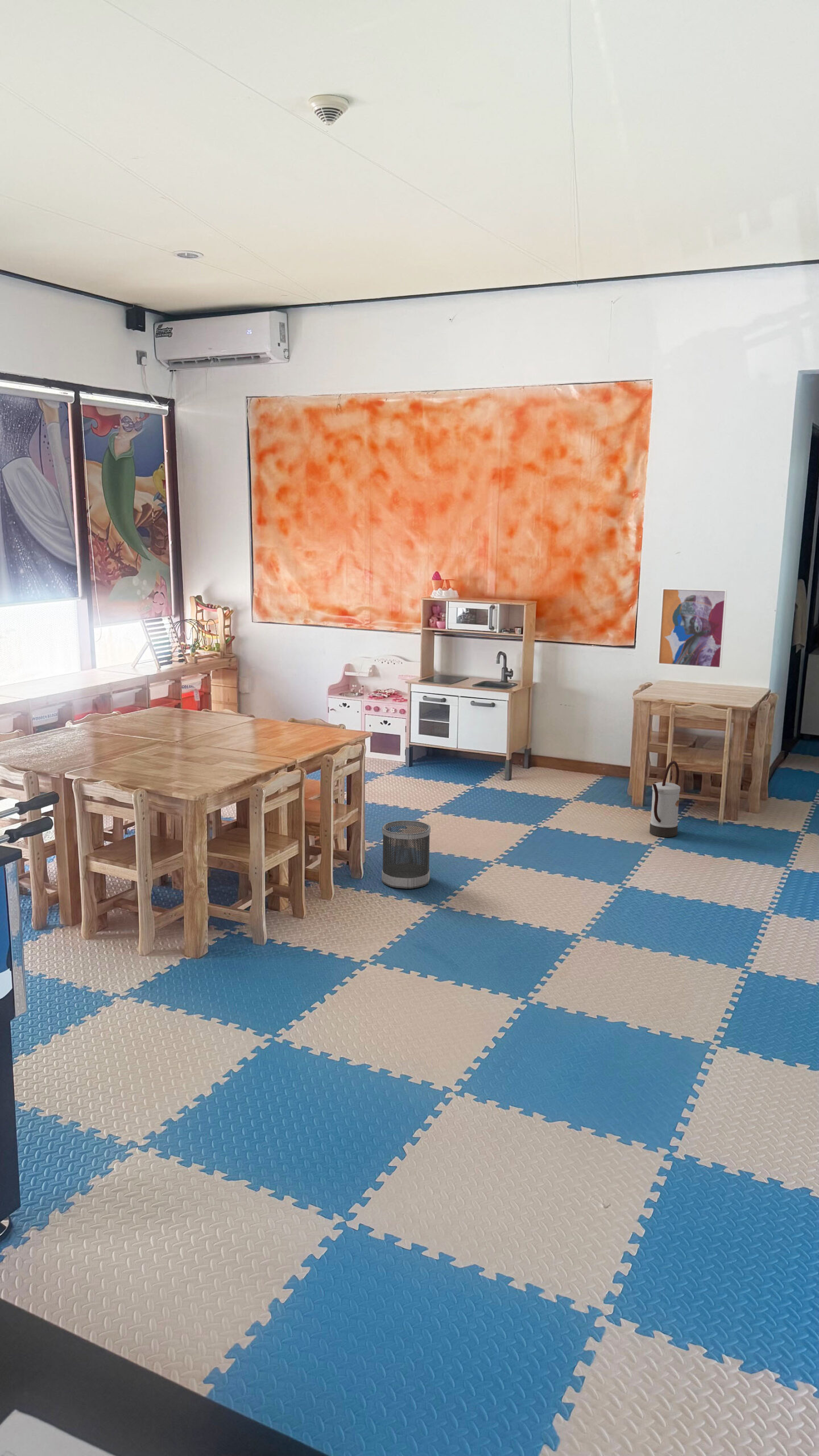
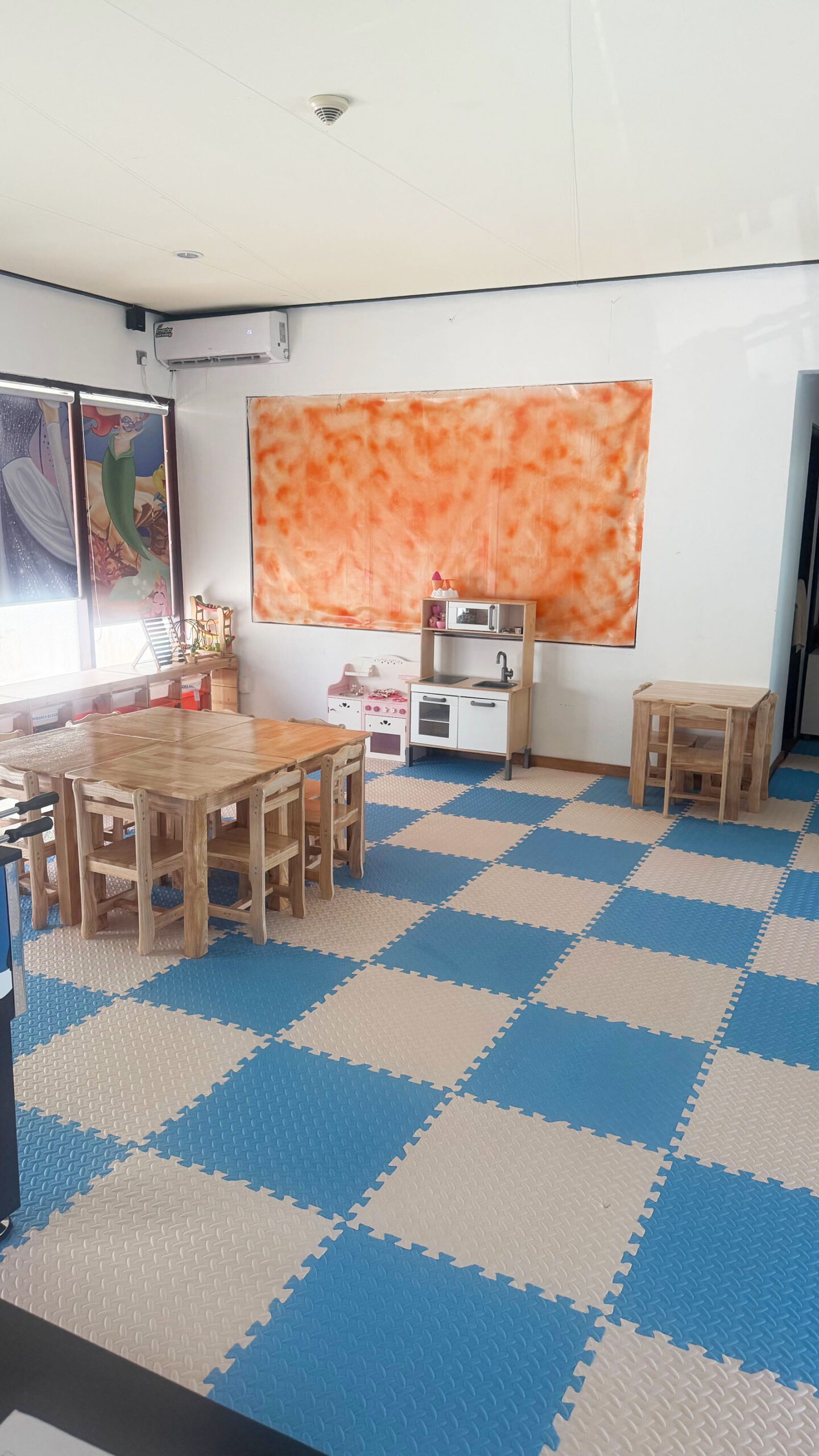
- watering can [649,760,681,838]
- wastebasket [381,820,431,889]
- wall art [657,588,727,669]
